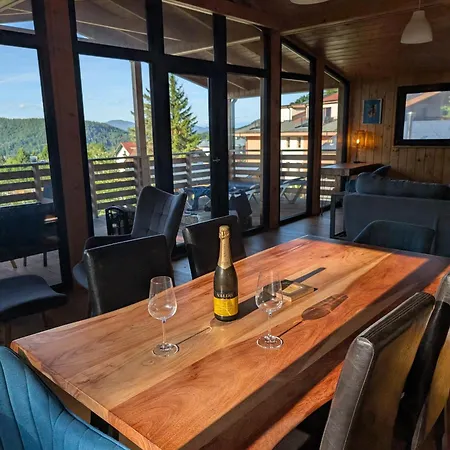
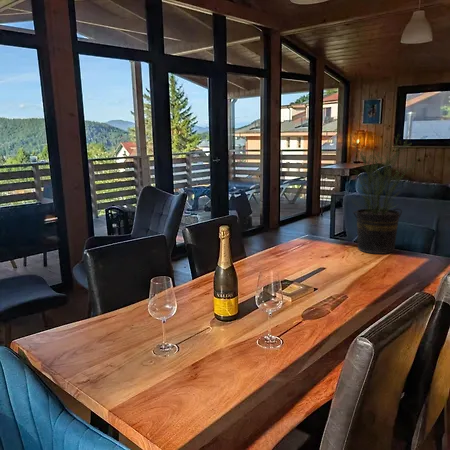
+ potted plant [343,133,421,255]
